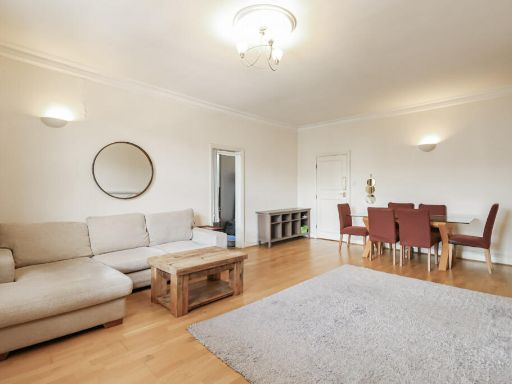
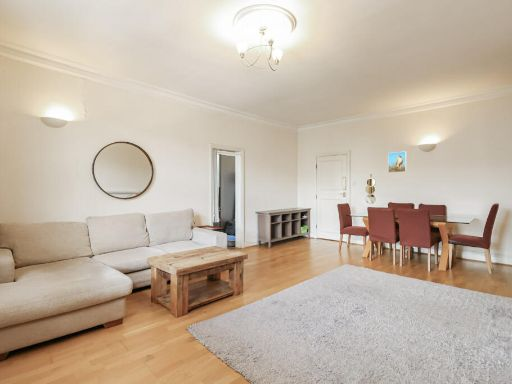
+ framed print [387,151,407,174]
